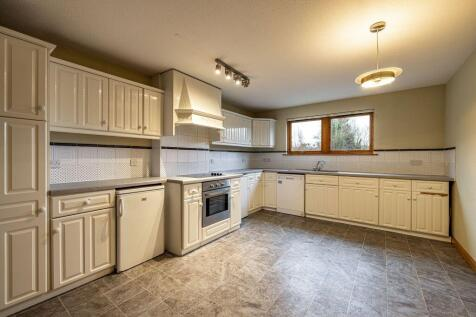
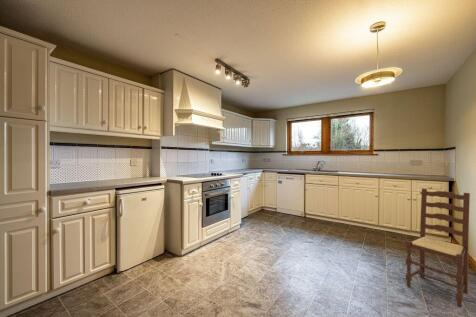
+ dining chair [405,188,471,308]
